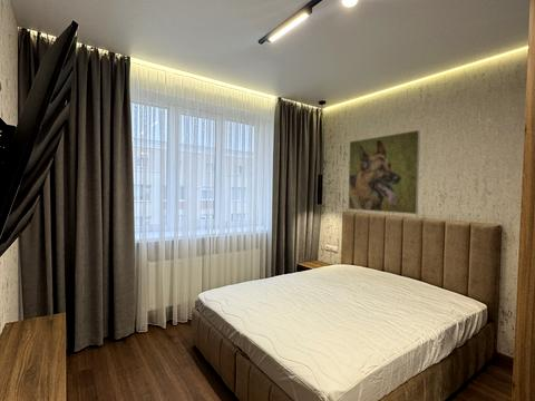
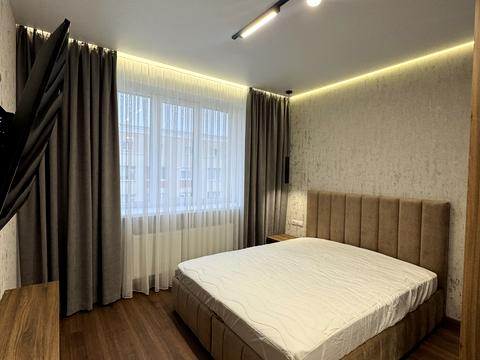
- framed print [348,129,421,215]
